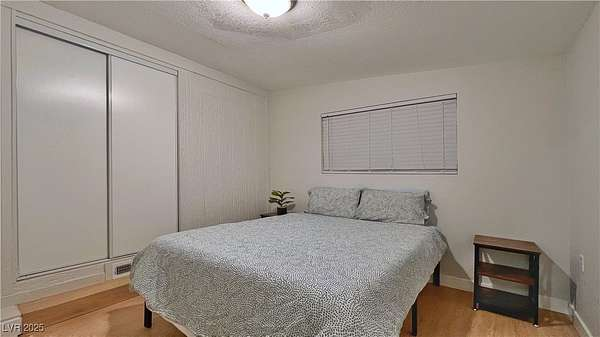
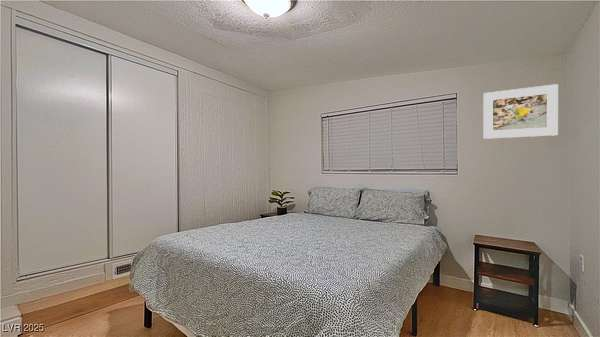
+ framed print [483,83,559,140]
